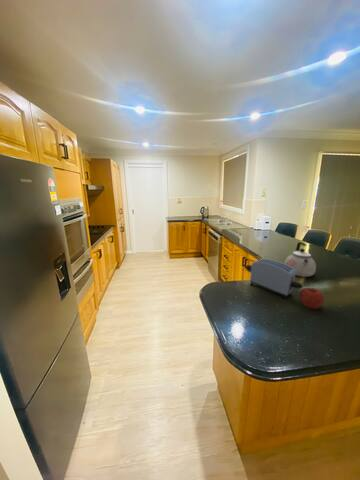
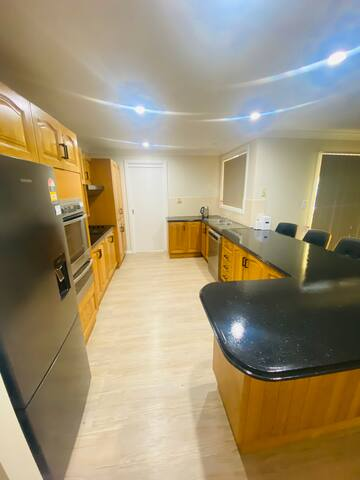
- kettle [283,241,317,278]
- fruit [298,286,325,310]
- toaster [245,258,304,301]
